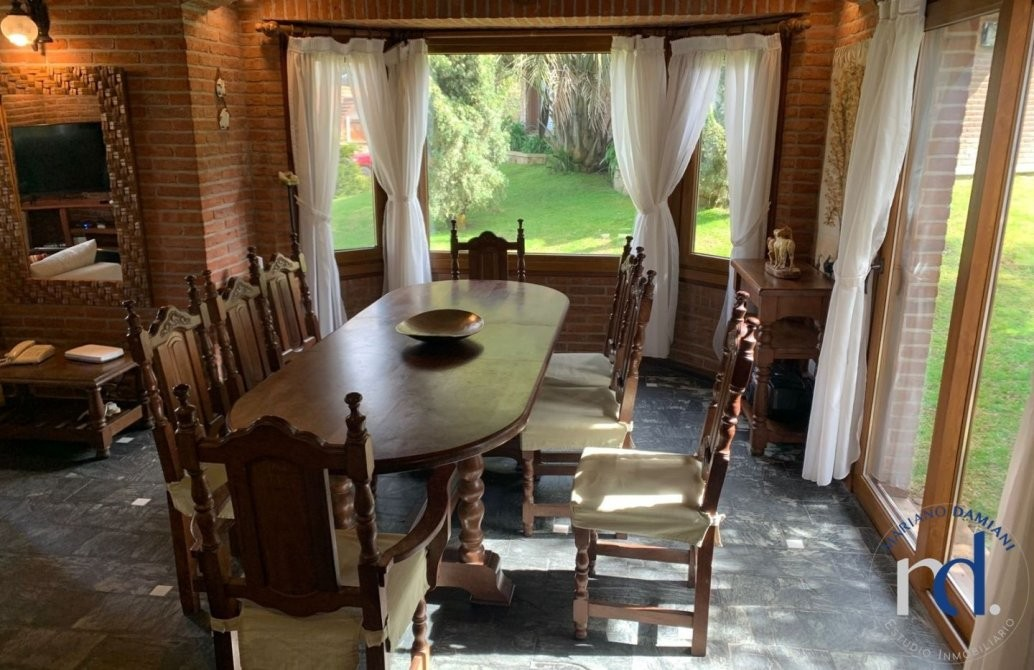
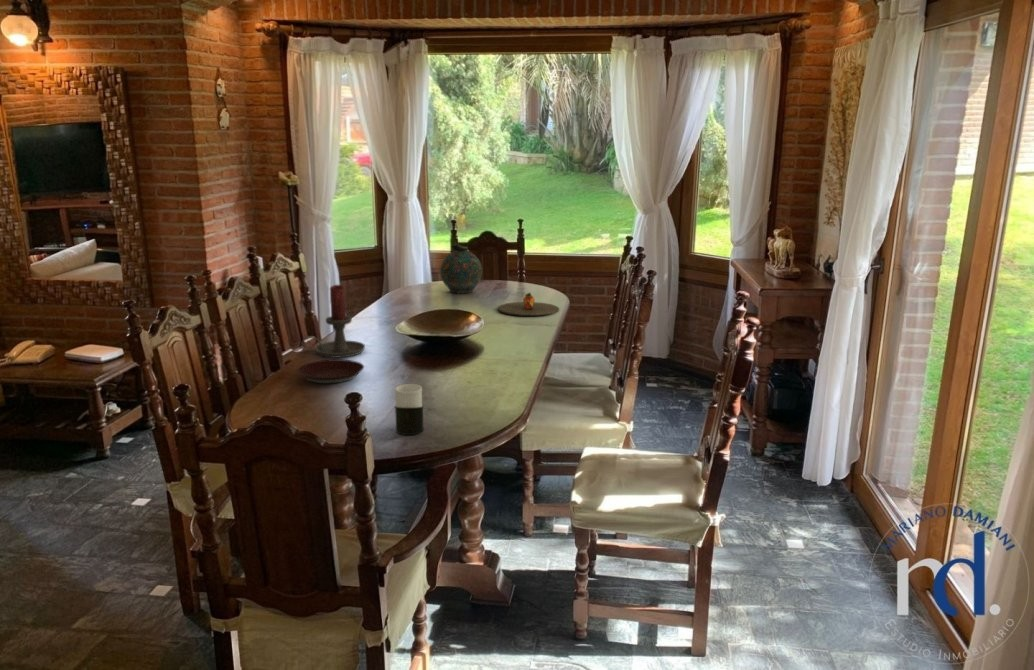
+ plate [497,292,560,317]
+ plate [296,358,365,385]
+ cup [394,383,425,436]
+ snuff bottle [439,242,483,295]
+ candle holder [301,284,366,359]
